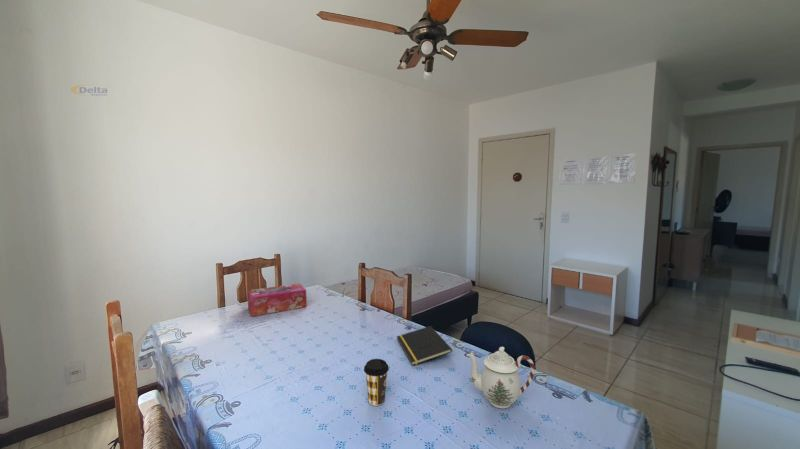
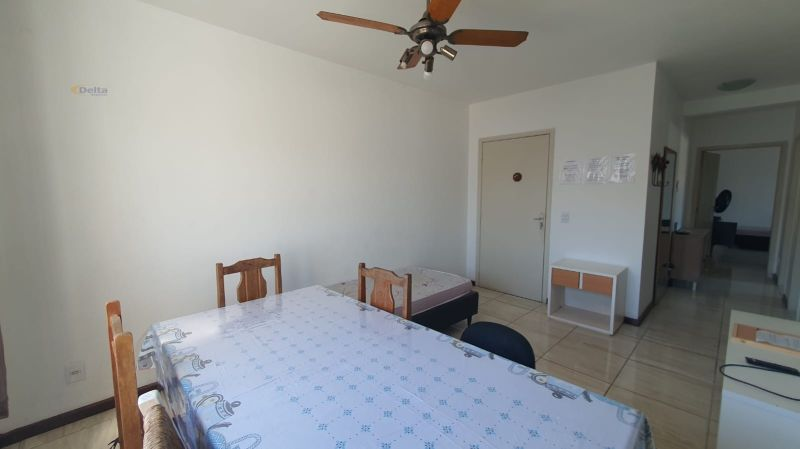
- coffee cup [363,358,390,407]
- teapot [466,346,536,409]
- notepad [396,325,453,366]
- tissue box [246,283,308,317]
